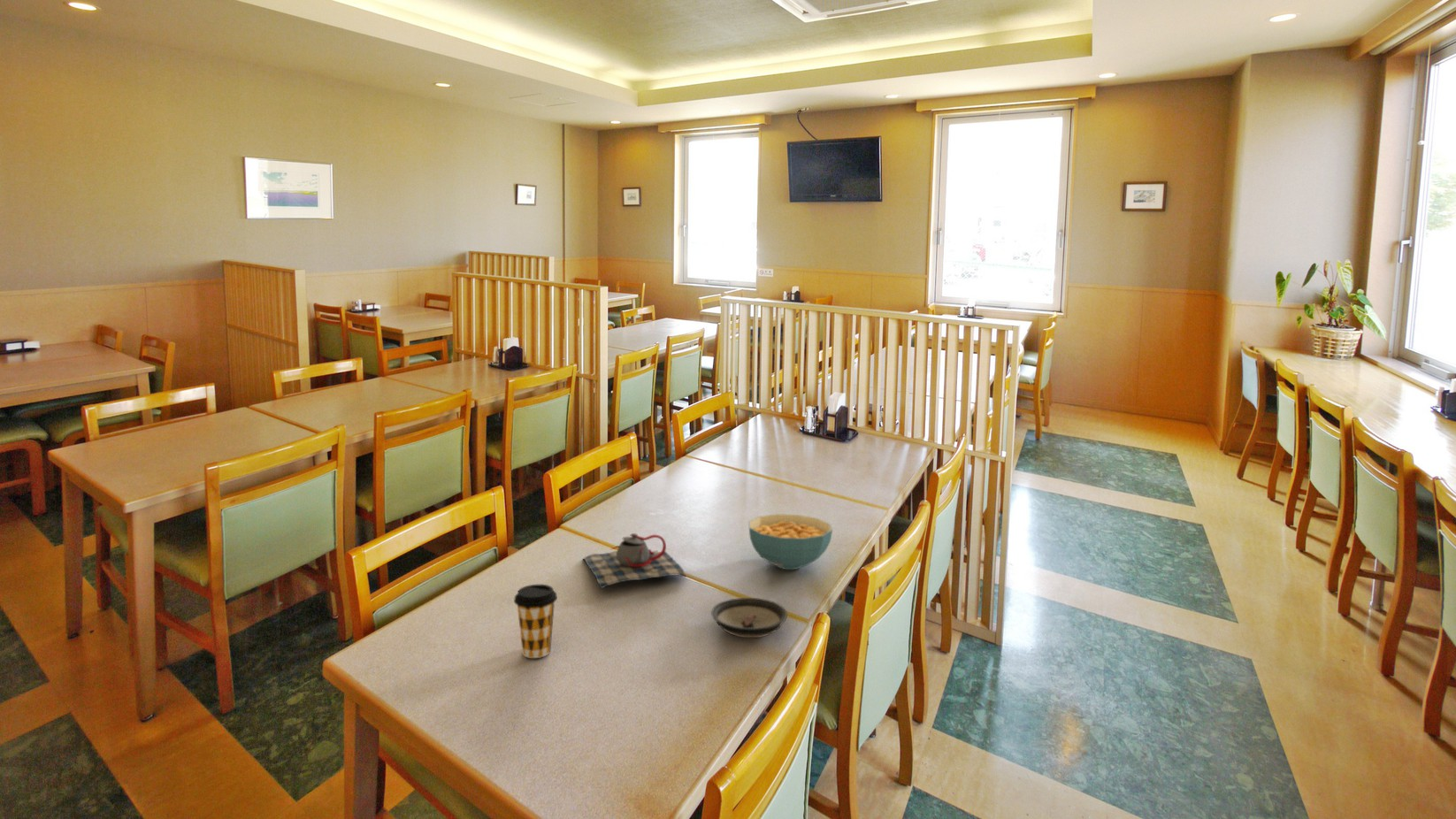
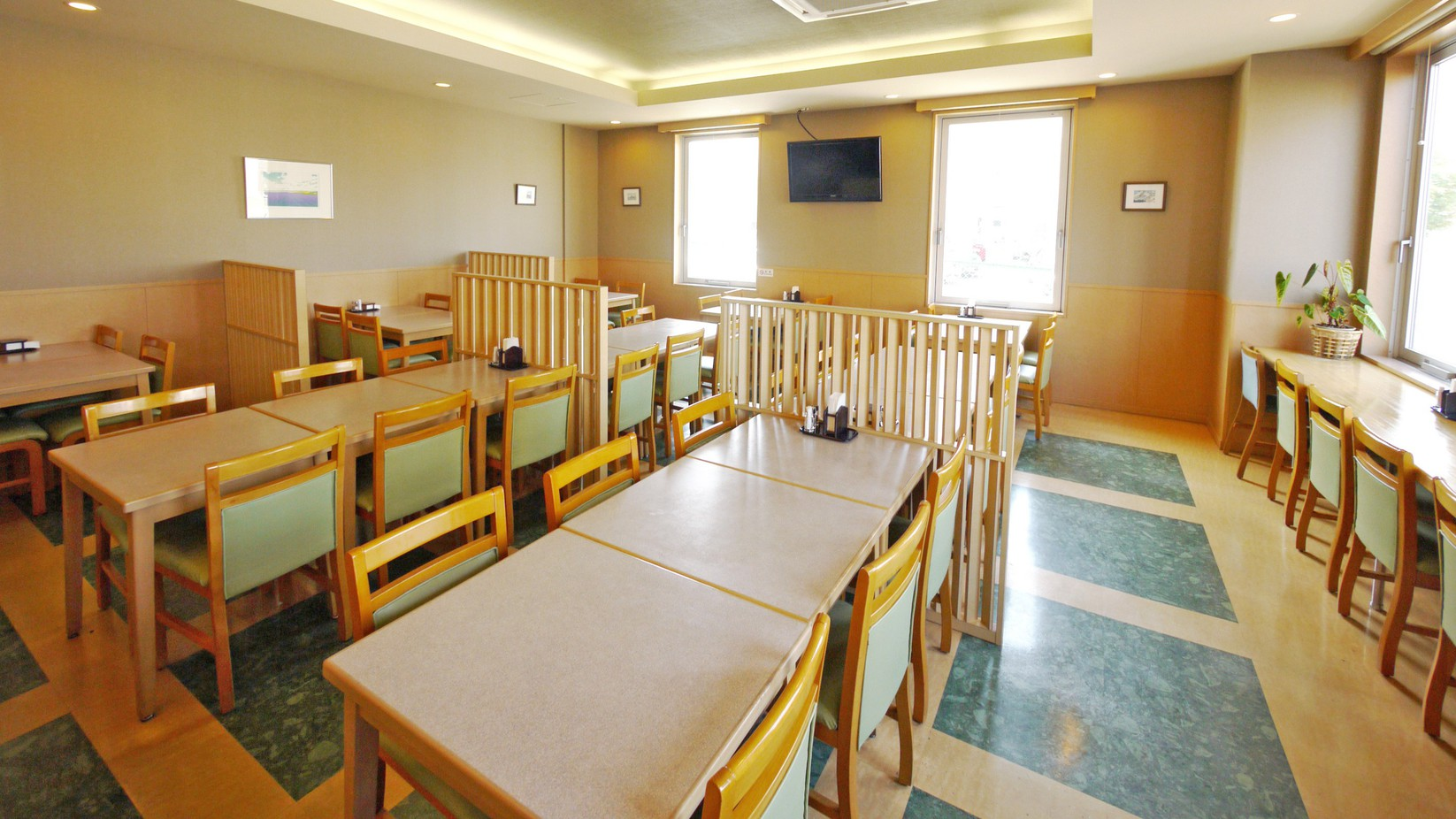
- saucer [710,597,788,639]
- teapot [582,532,687,589]
- cereal bowl [748,513,833,570]
- coffee cup [513,584,558,659]
